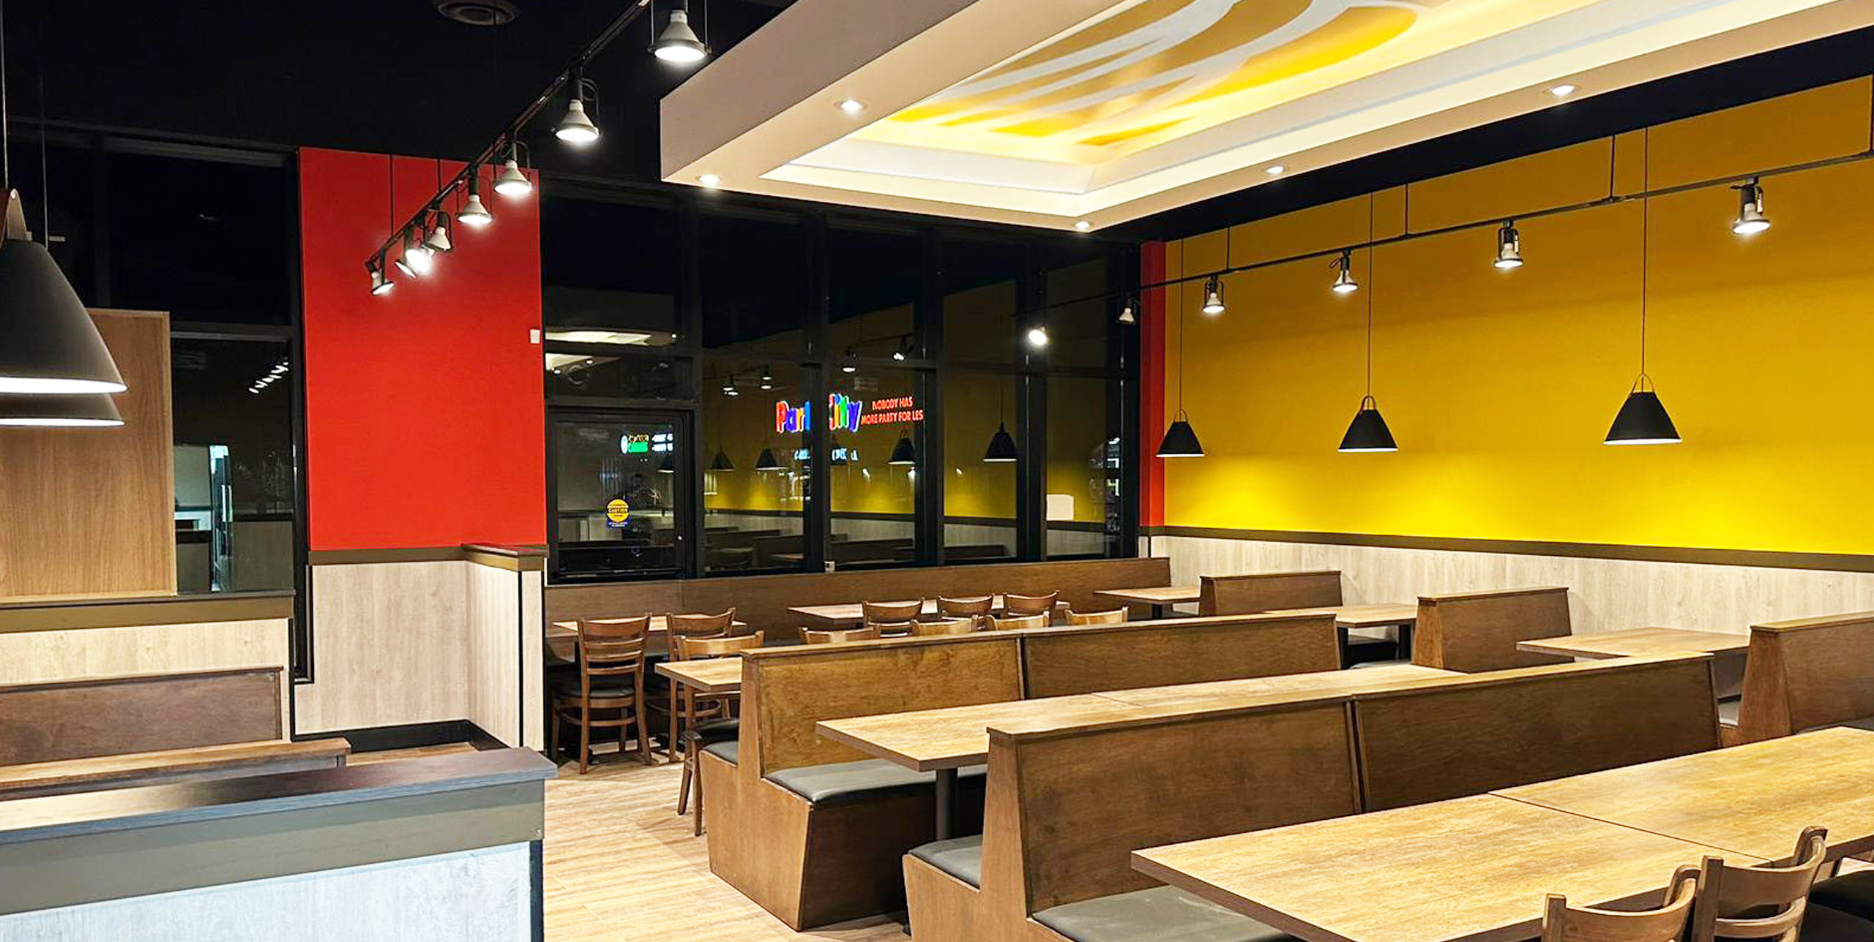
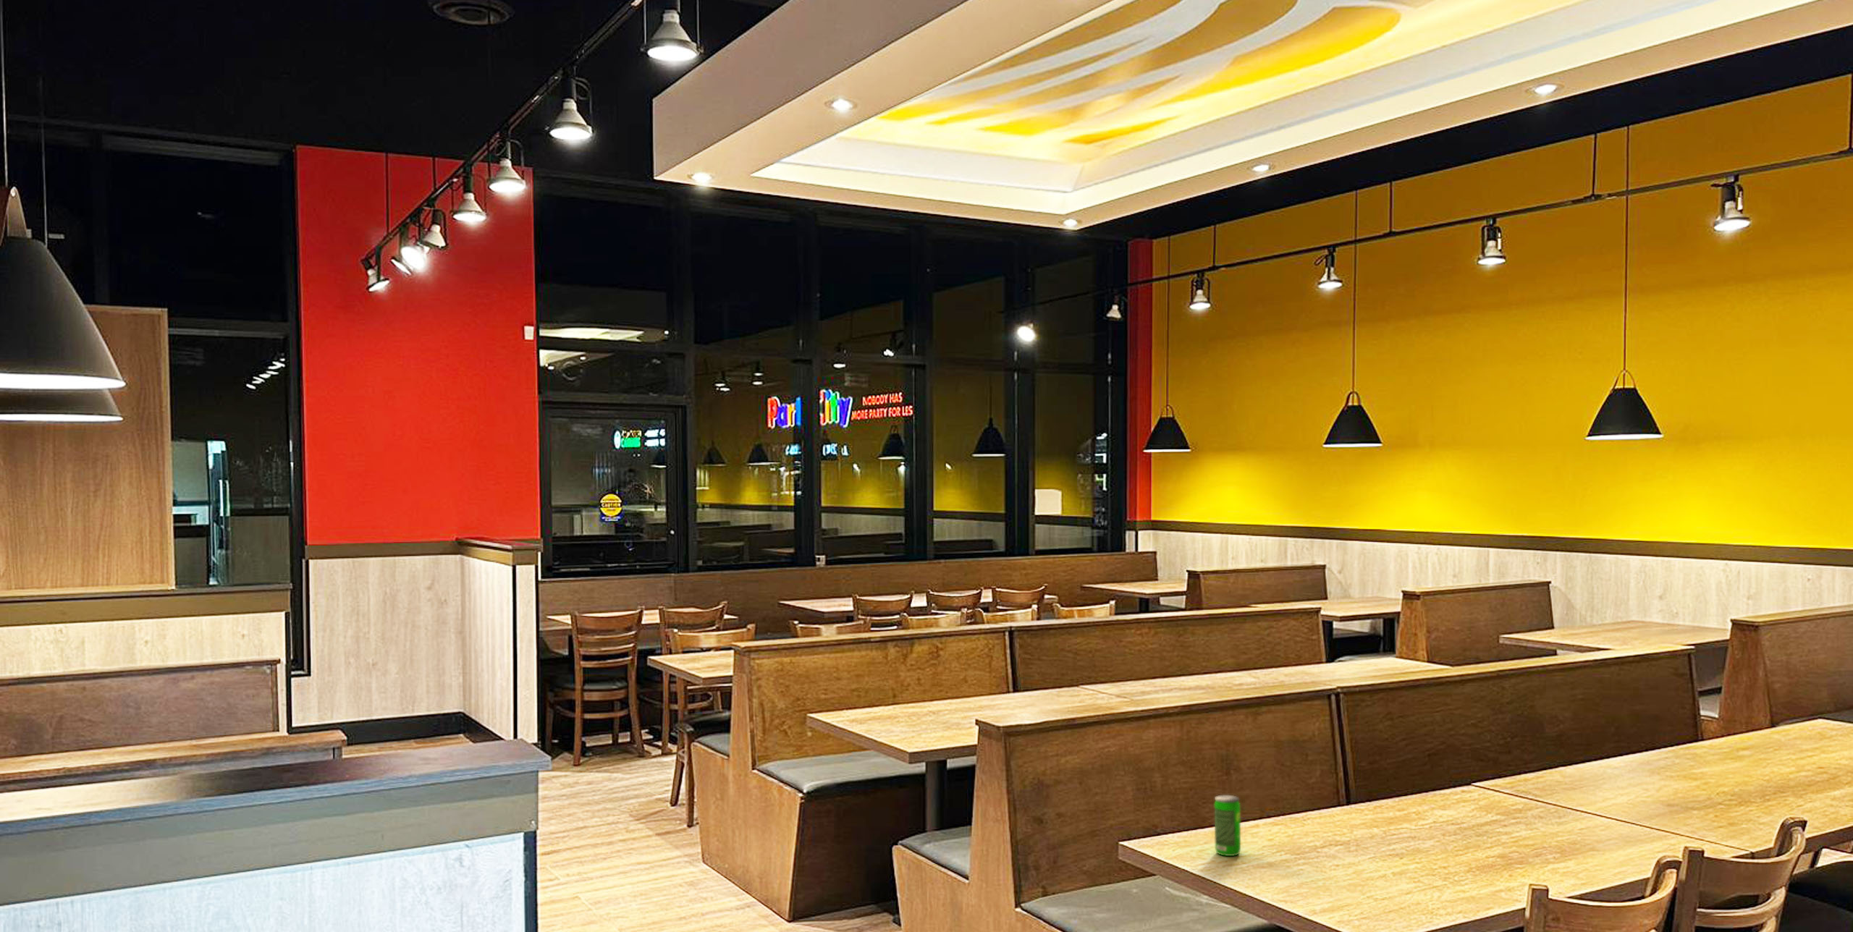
+ beverage can [1214,794,1241,857]
